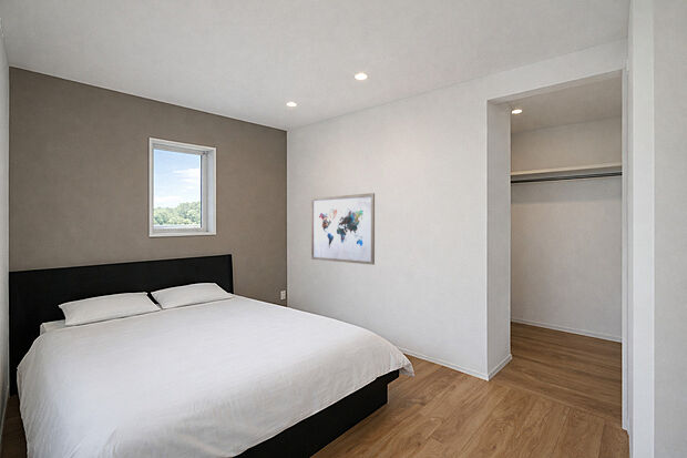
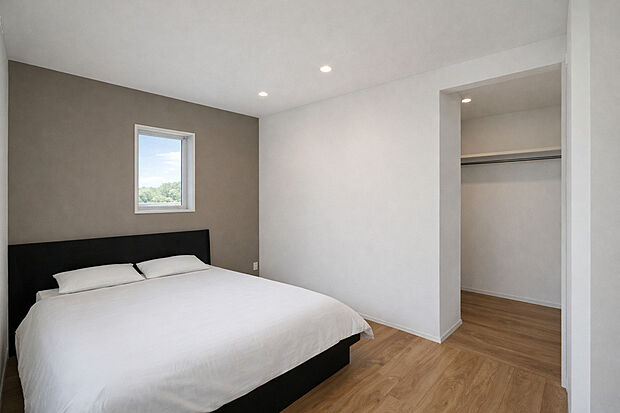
- wall art [310,192,376,266]
